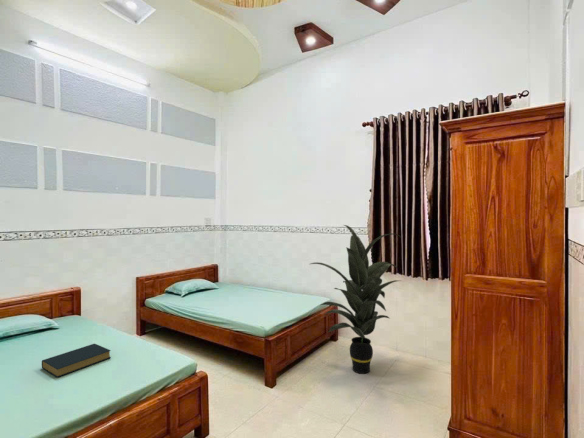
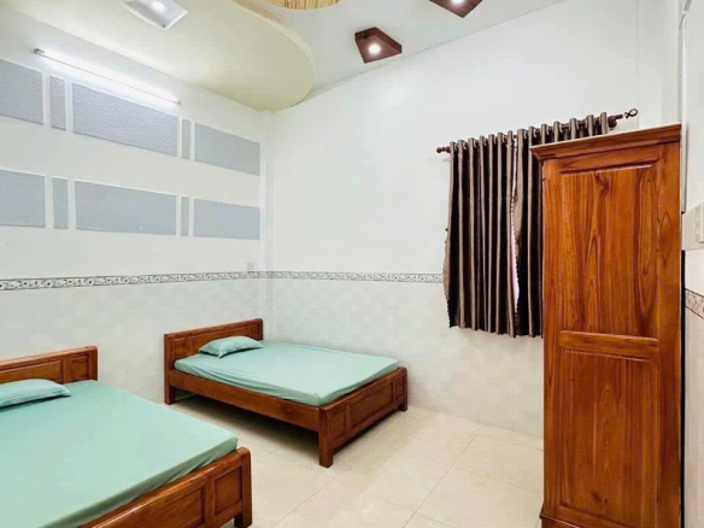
- indoor plant [310,224,401,375]
- hardback book [41,343,112,378]
